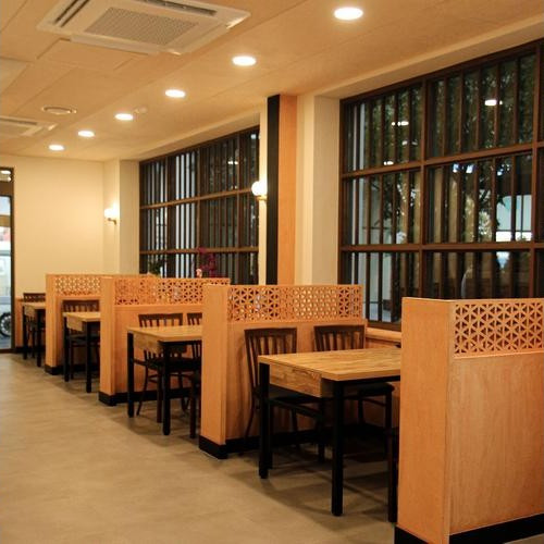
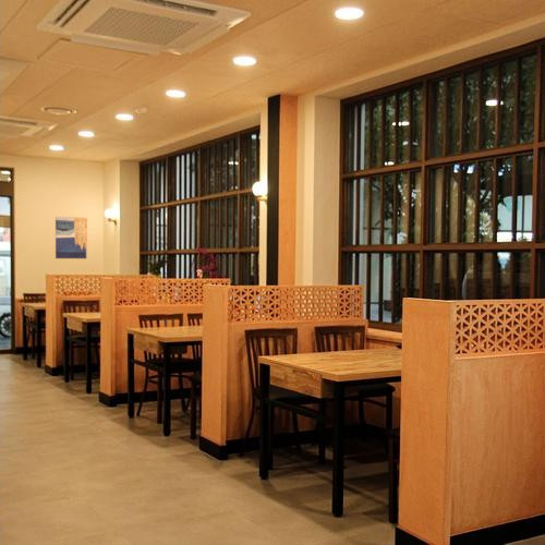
+ wall art [55,216,88,259]
